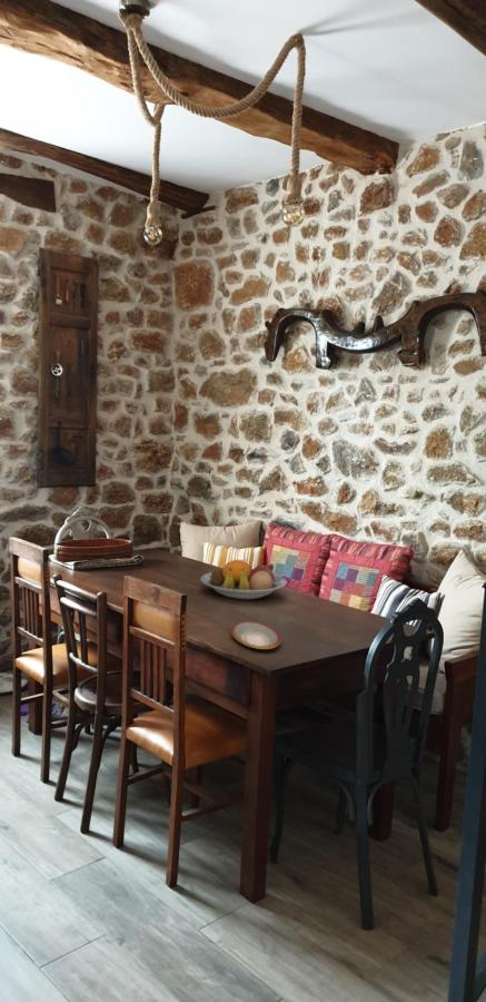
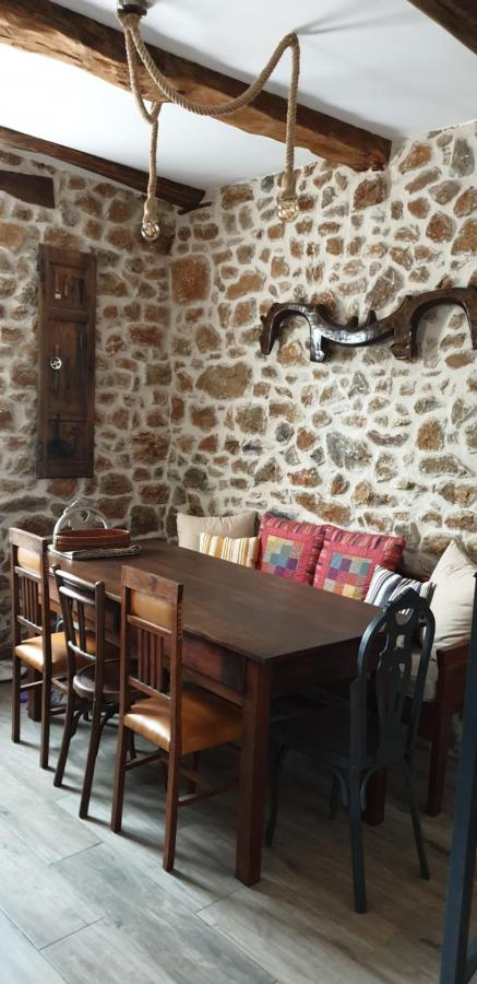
- fruit bowl [200,558,288,601]
- plate [230,619,281,650]
